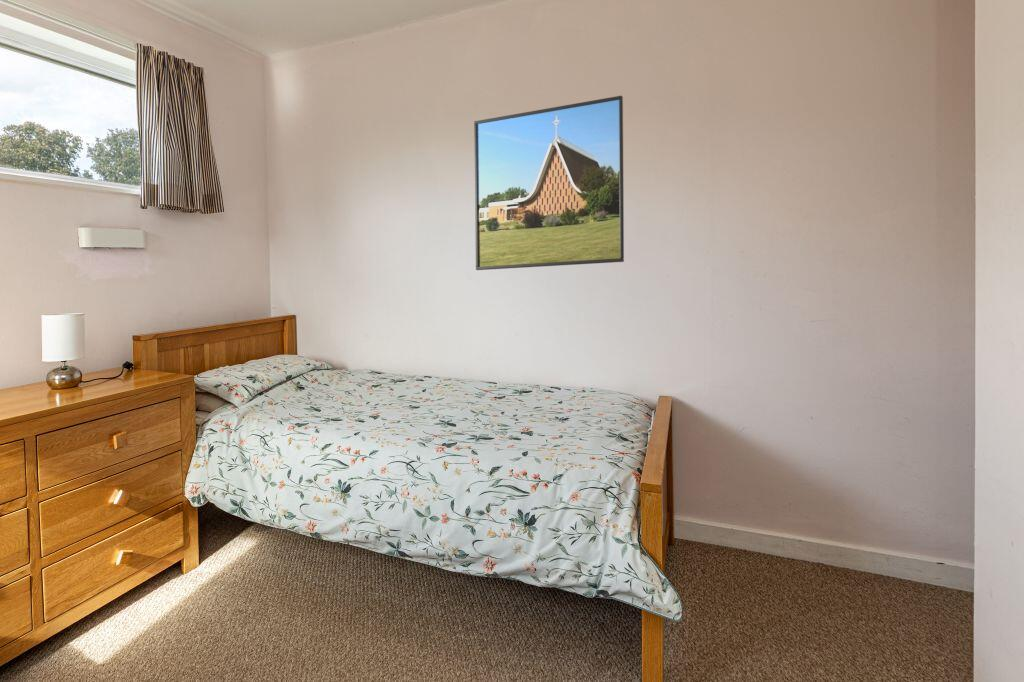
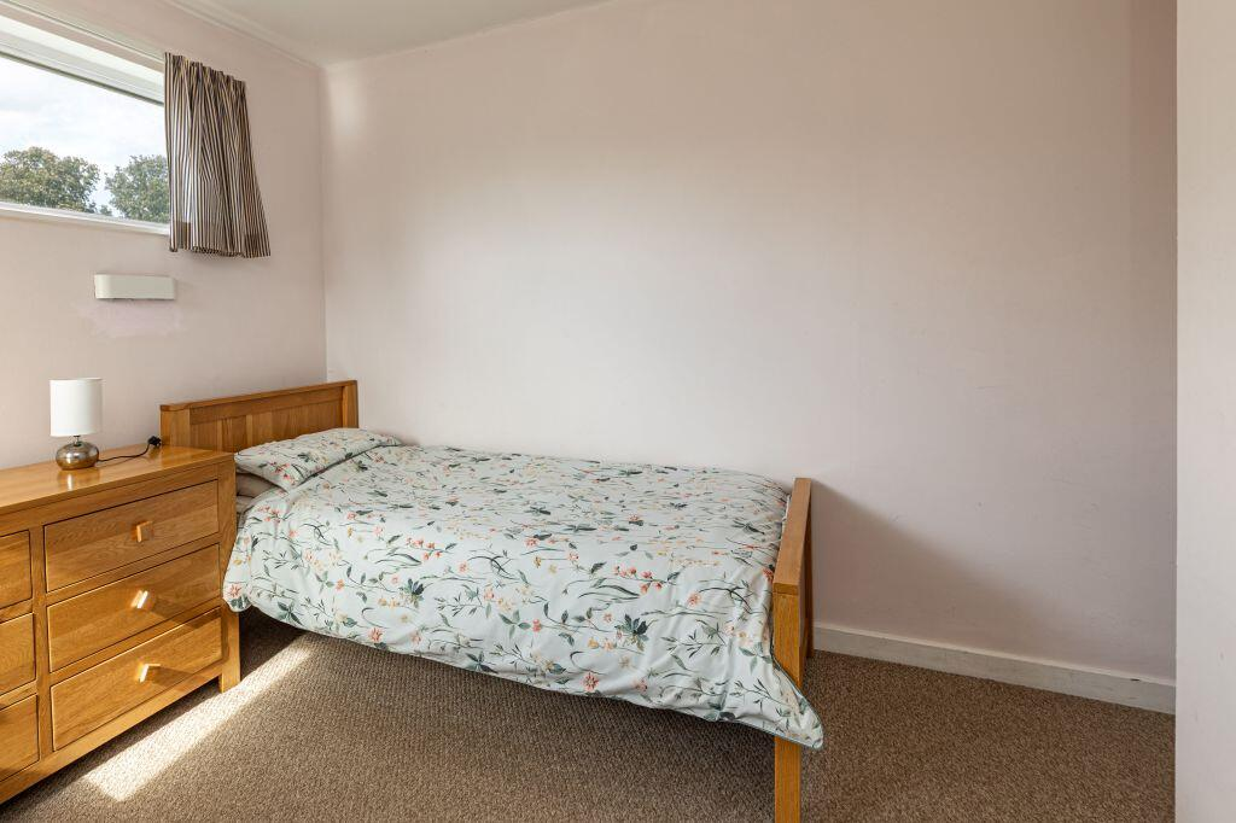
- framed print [473,95,625,271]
